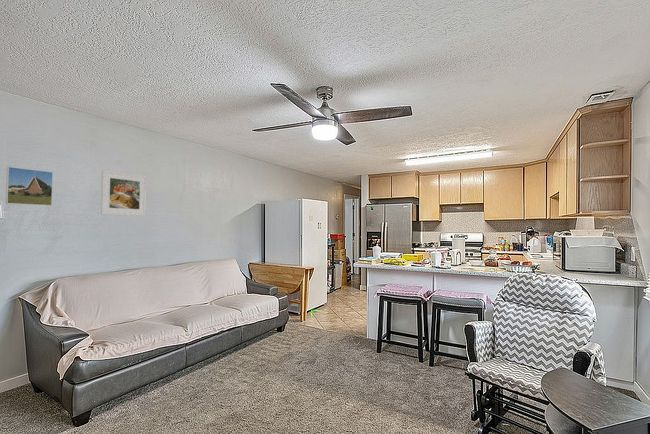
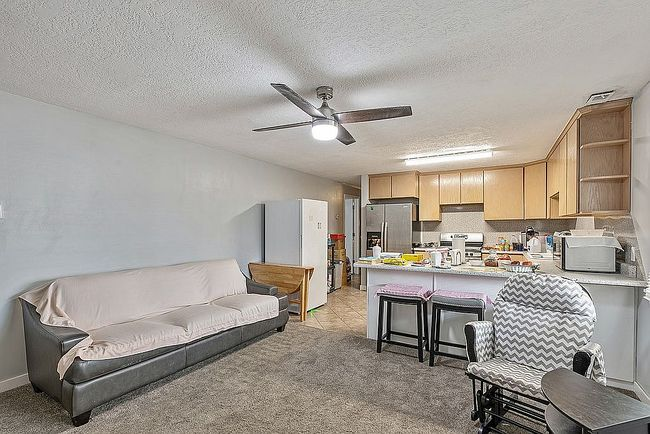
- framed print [5,166,54,207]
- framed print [100,169,148,217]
